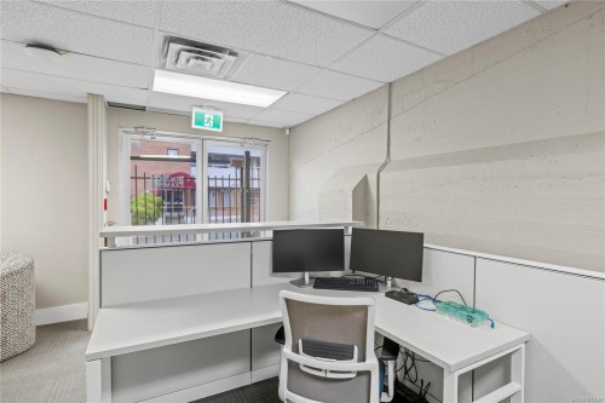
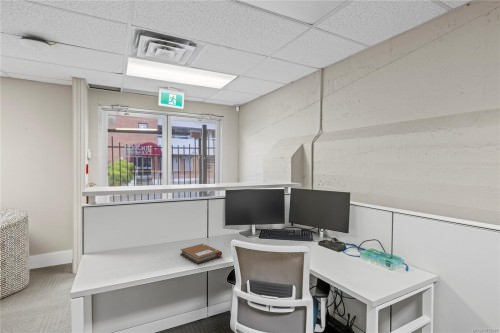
+ notebook [179,243,223,264]
